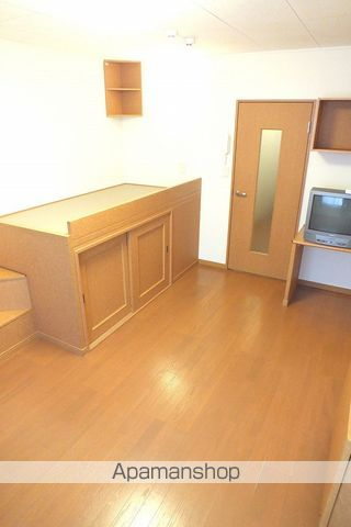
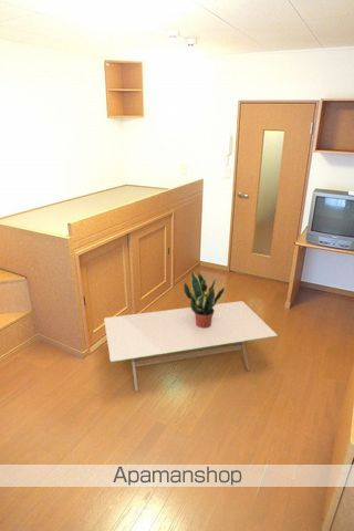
+ potted plant [183,270,226,329]
+ coffee table [103,300,279,392]
